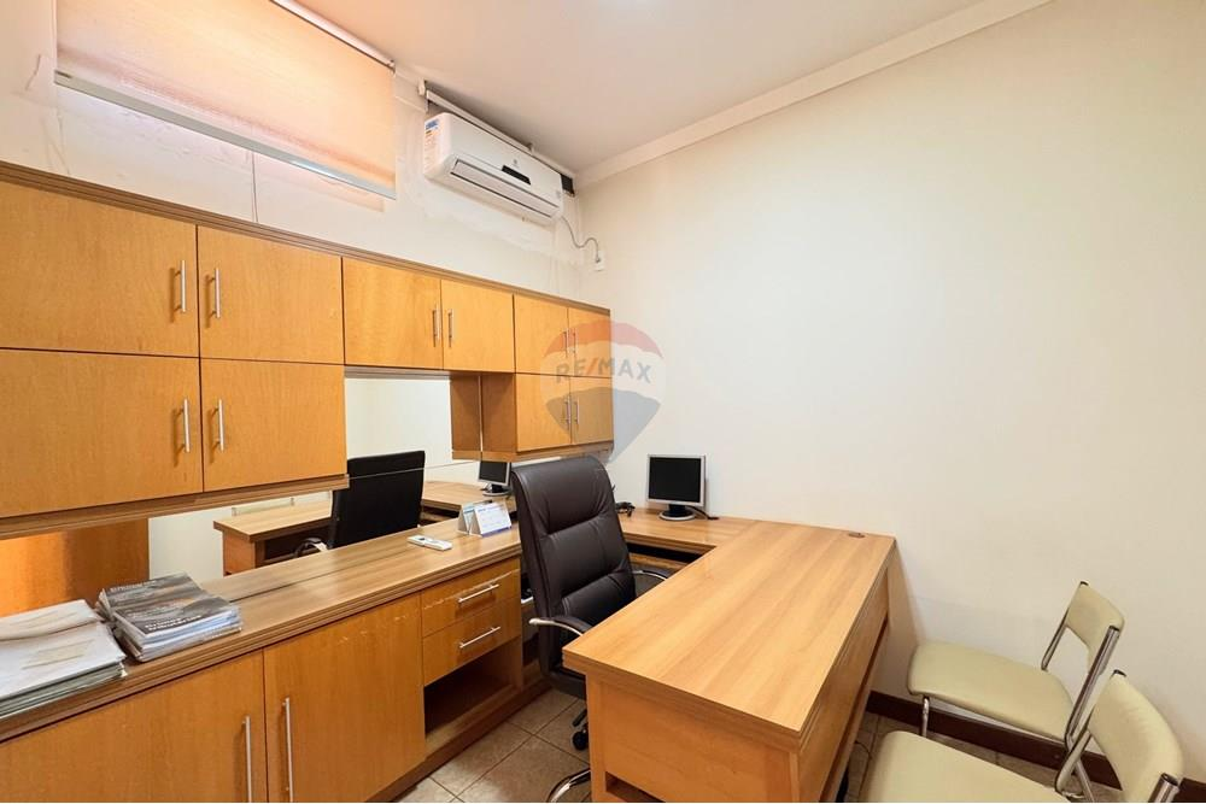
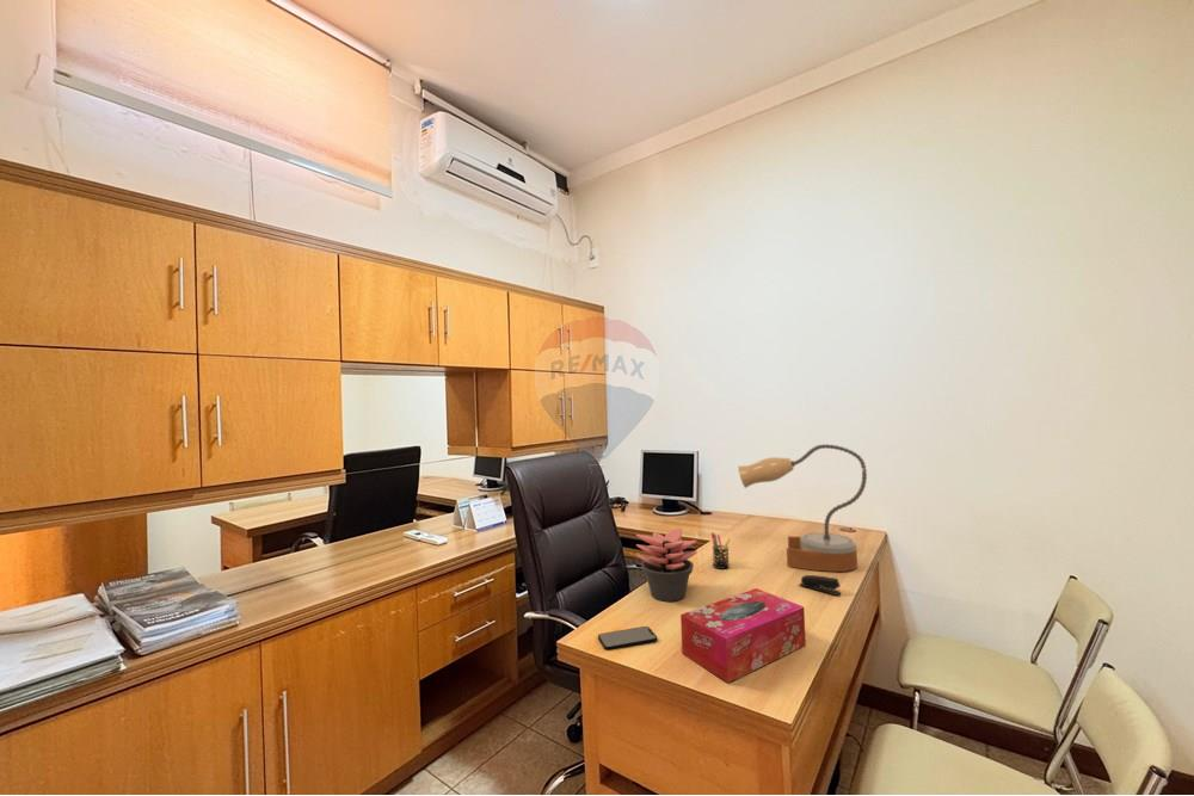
+ succulent plant [635,526,698,603]
+ pen holder [710,531,732,570]
+ table lamp [737,443,868,573]
+ smartphone [597,625,658,650]
+ tissue box [679,587,807,684]
+ stapler [799,574,842,597]
